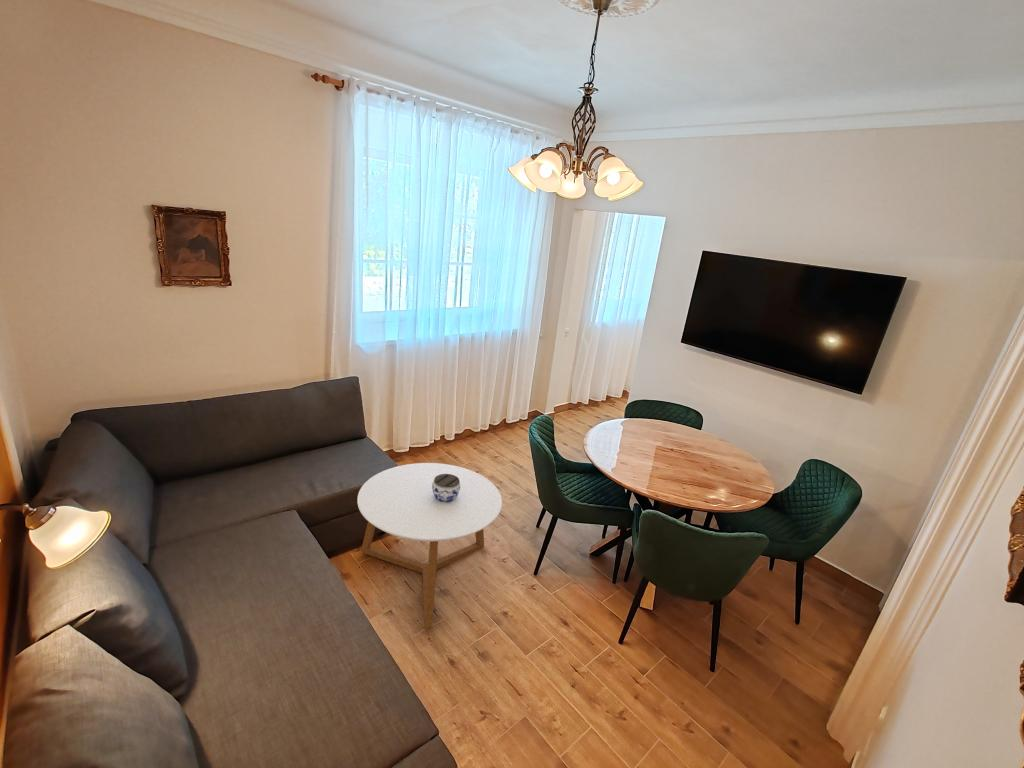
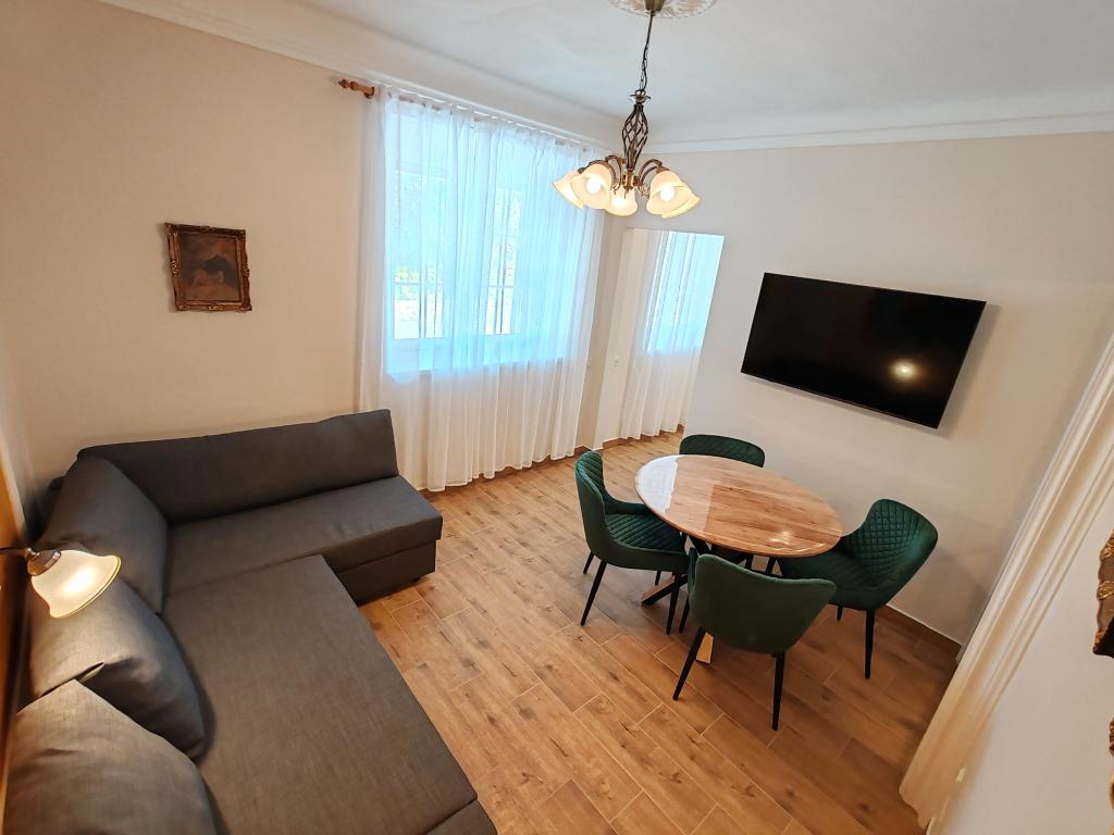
- jar [432,474,460,502]
- coffee table [356,462,503,630]
